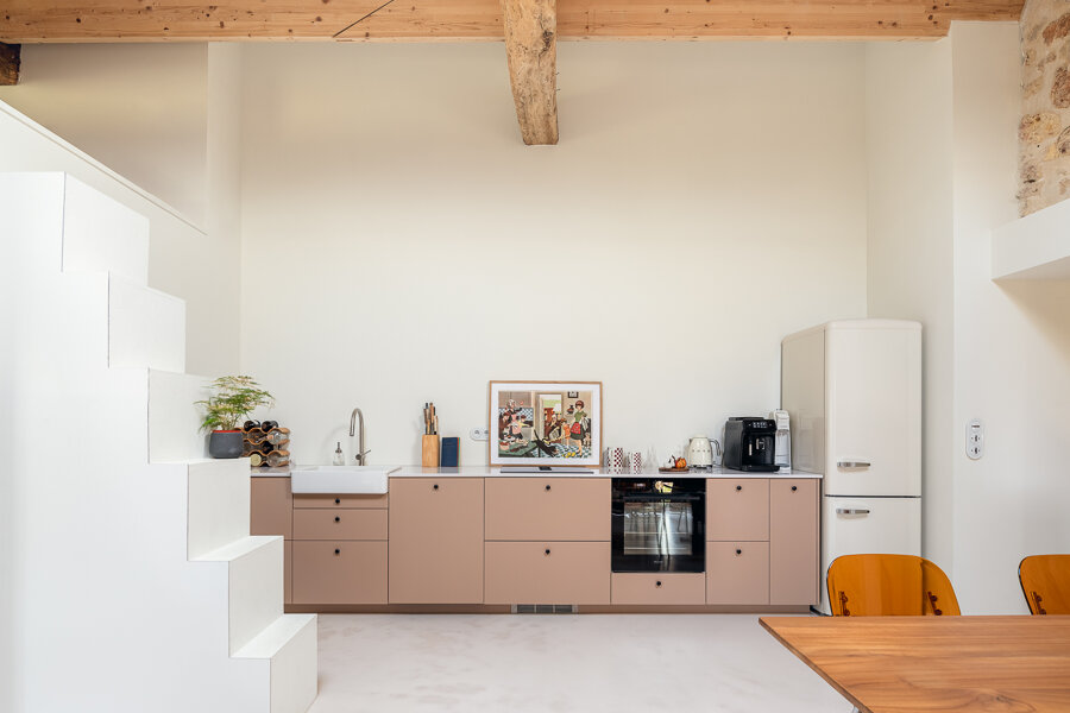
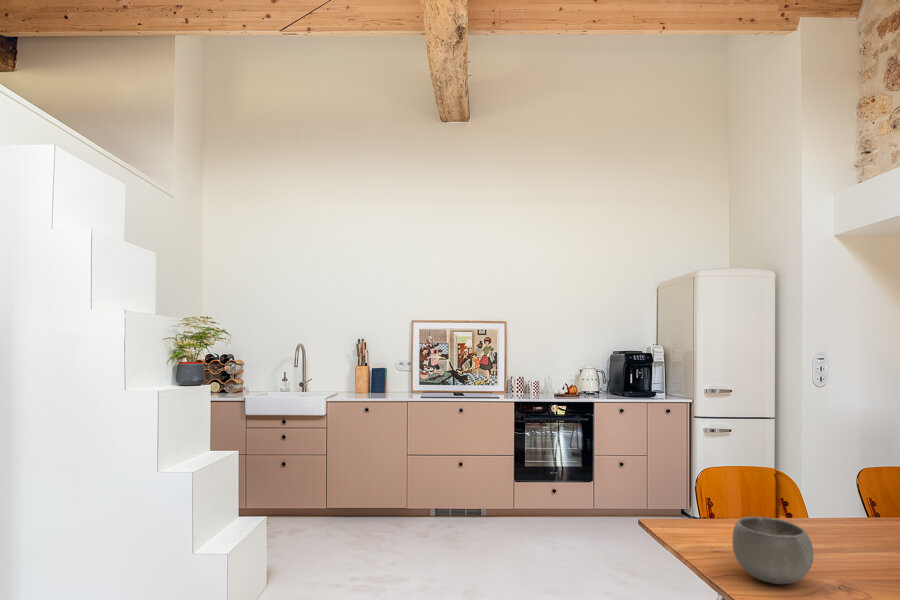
+ ceramic bowl [731,516,815,585]
